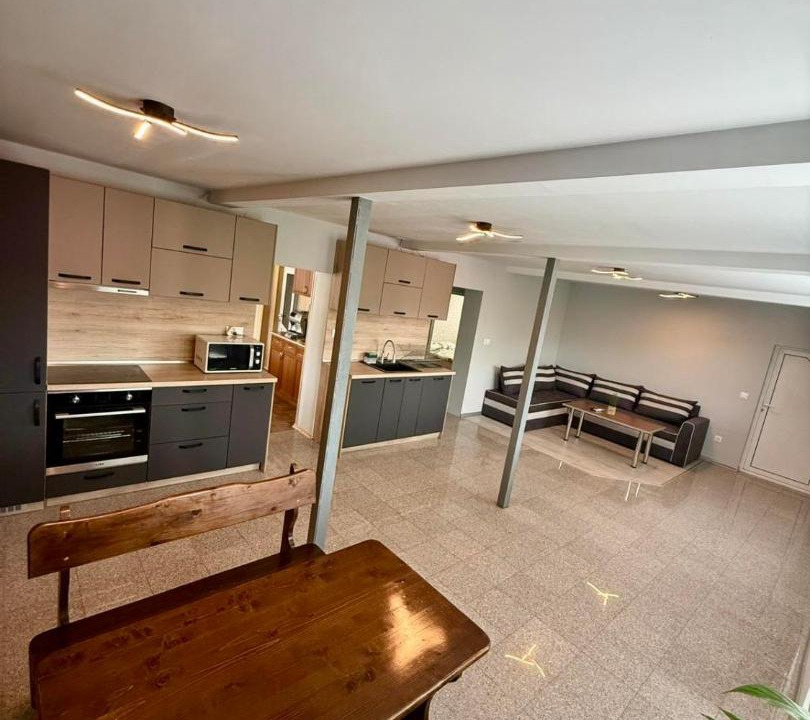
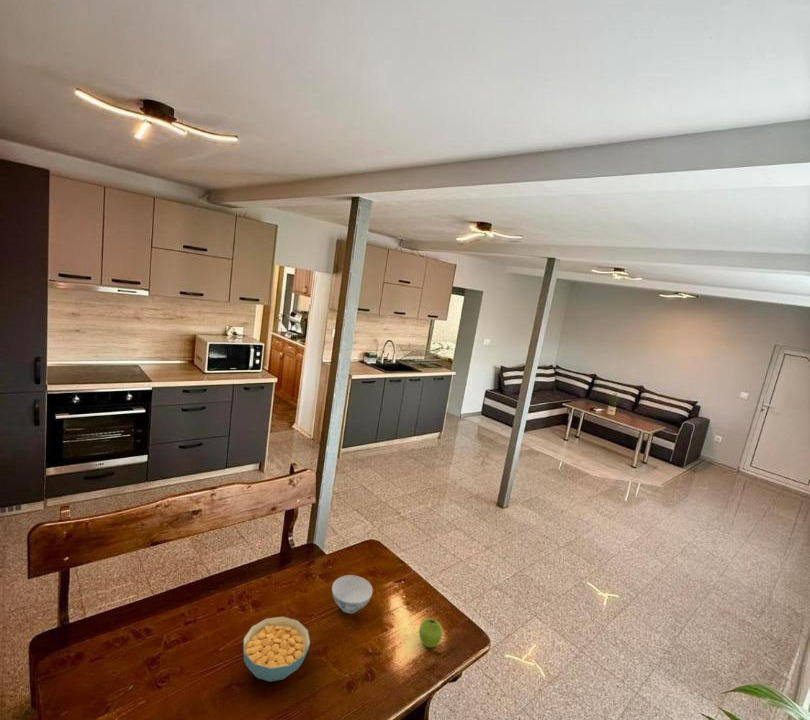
+ cereal bowl [242,616,311,683]
+ chinaware [331,574,374,614]
+ fruit [418,618,443,648]
